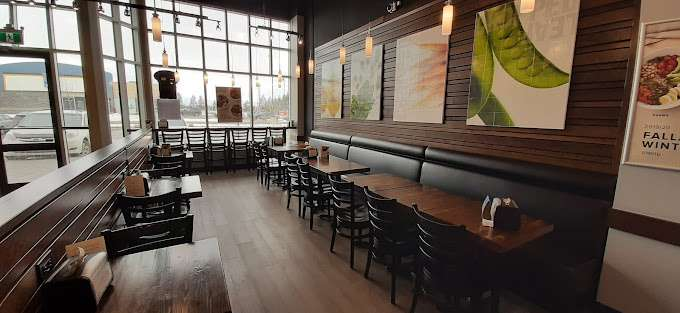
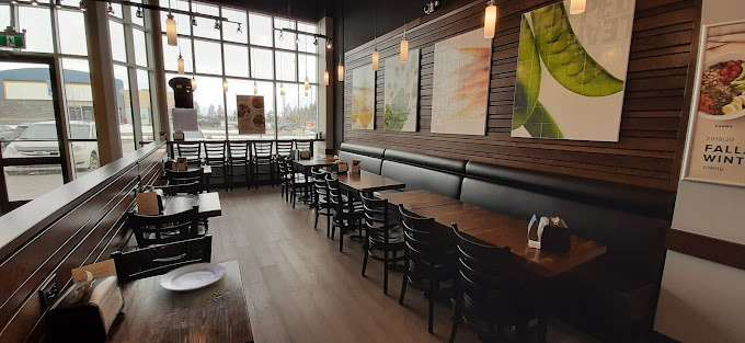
+ plate [158,262,228,291]
